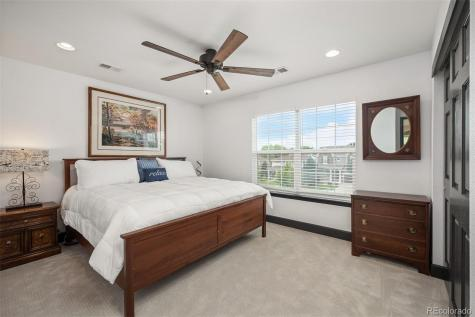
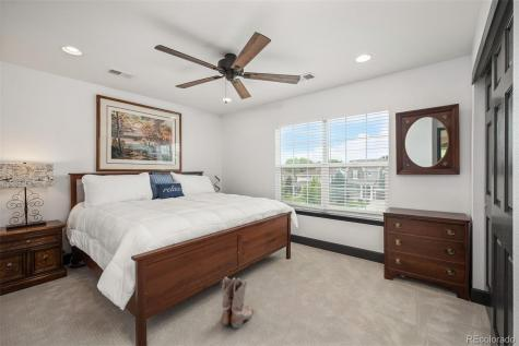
+ boots [221,276,255,330]
